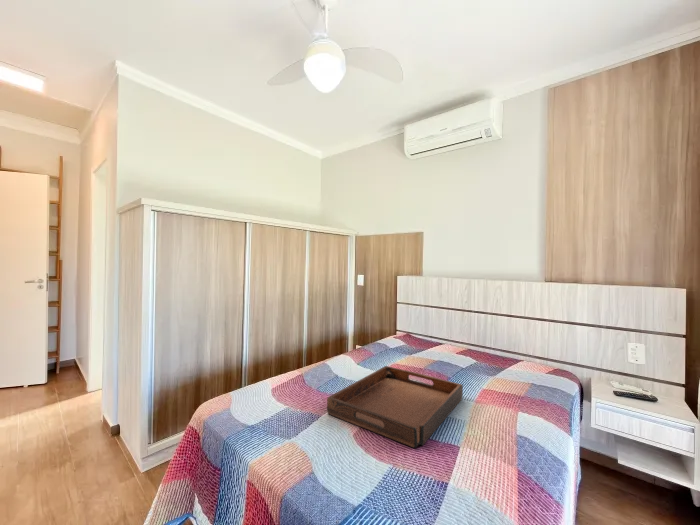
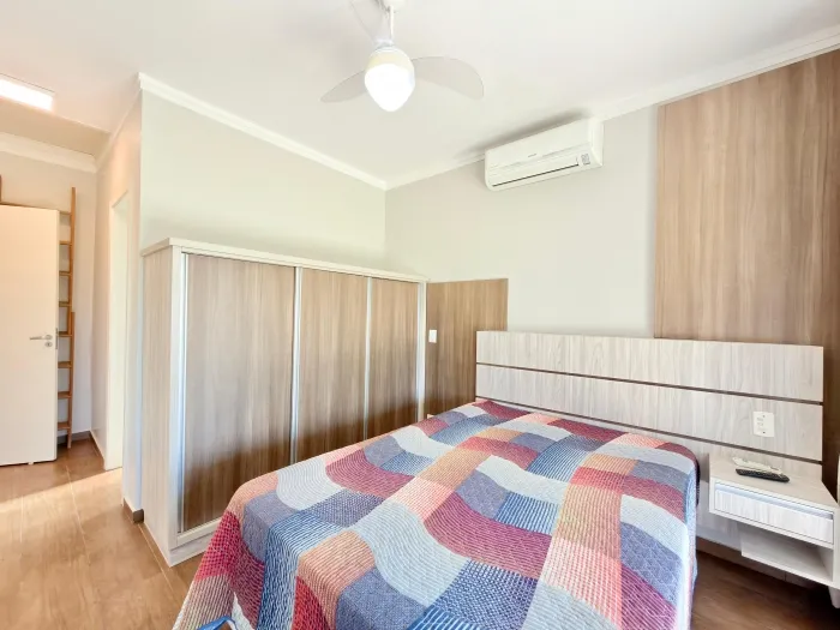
- serving tray [326,365,464,449]
